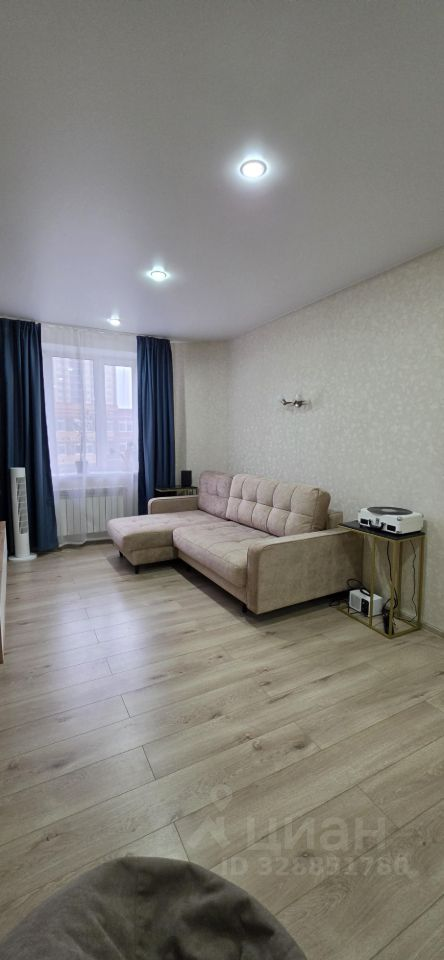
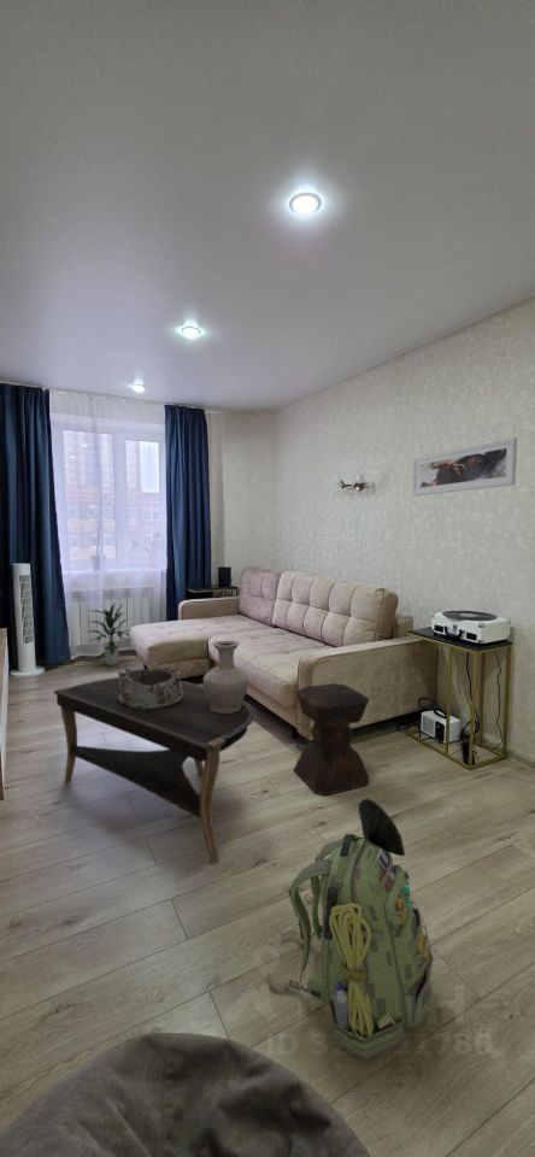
+ vase [202,640,249,712]
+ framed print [411,436,518,498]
+ indoor plant [84,603,133,666]
+ stool [293,682,371,797]
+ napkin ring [117,664,183,710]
+ coffee table [53,676,257,864]
+ backpack [265,798,435,1061]
